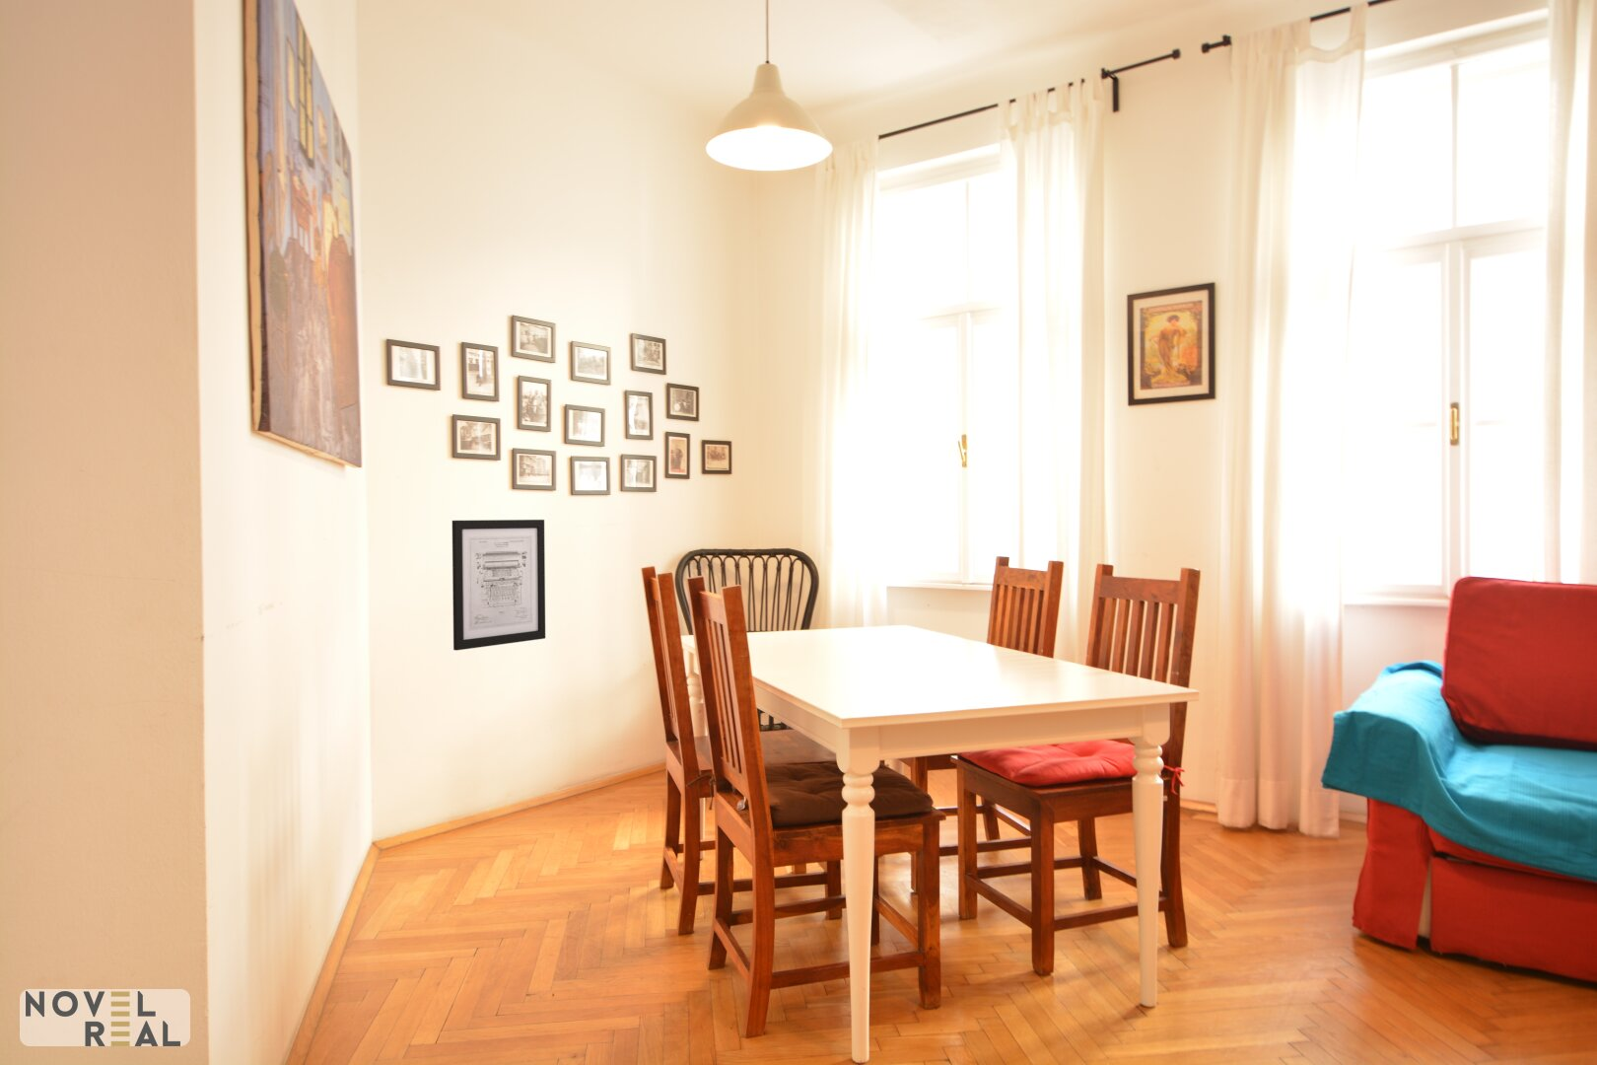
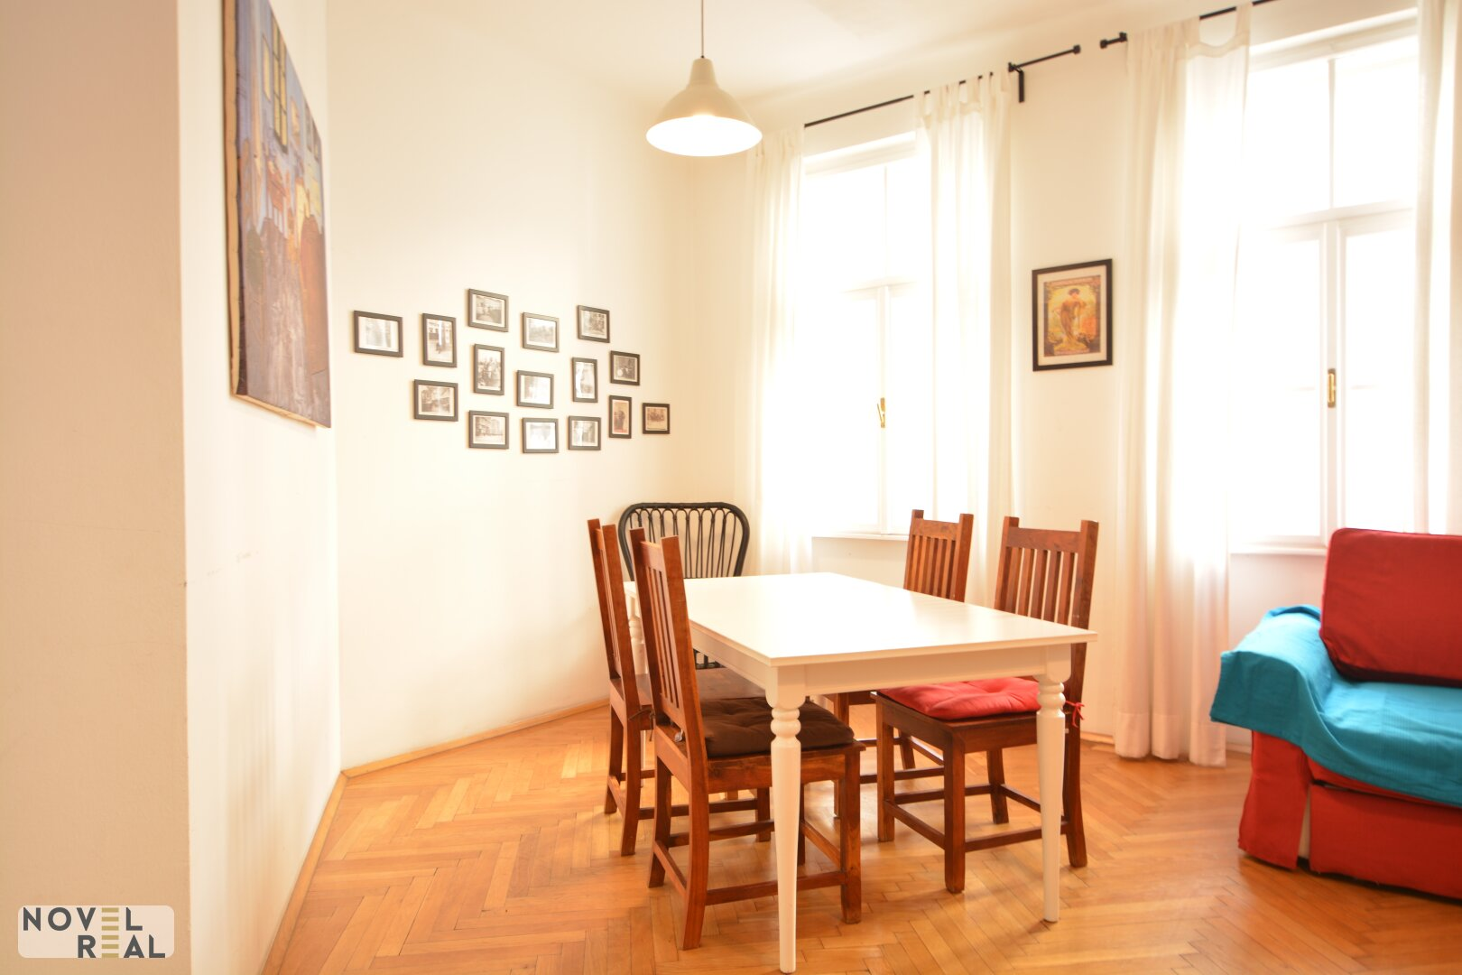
- wall art [452,518,547,651]
